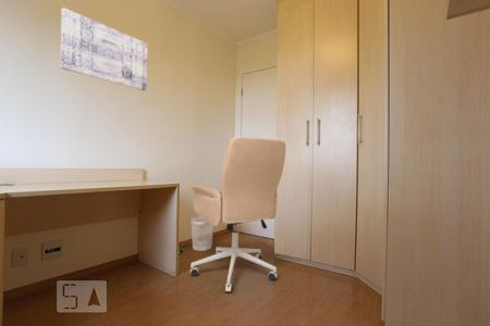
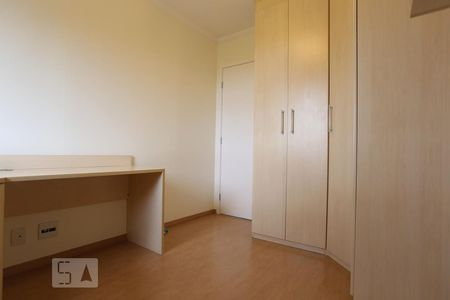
- office chair [189,136,286,293]
- wastebasket [189,216,215,252]
- wall art [60,7,148,91]
